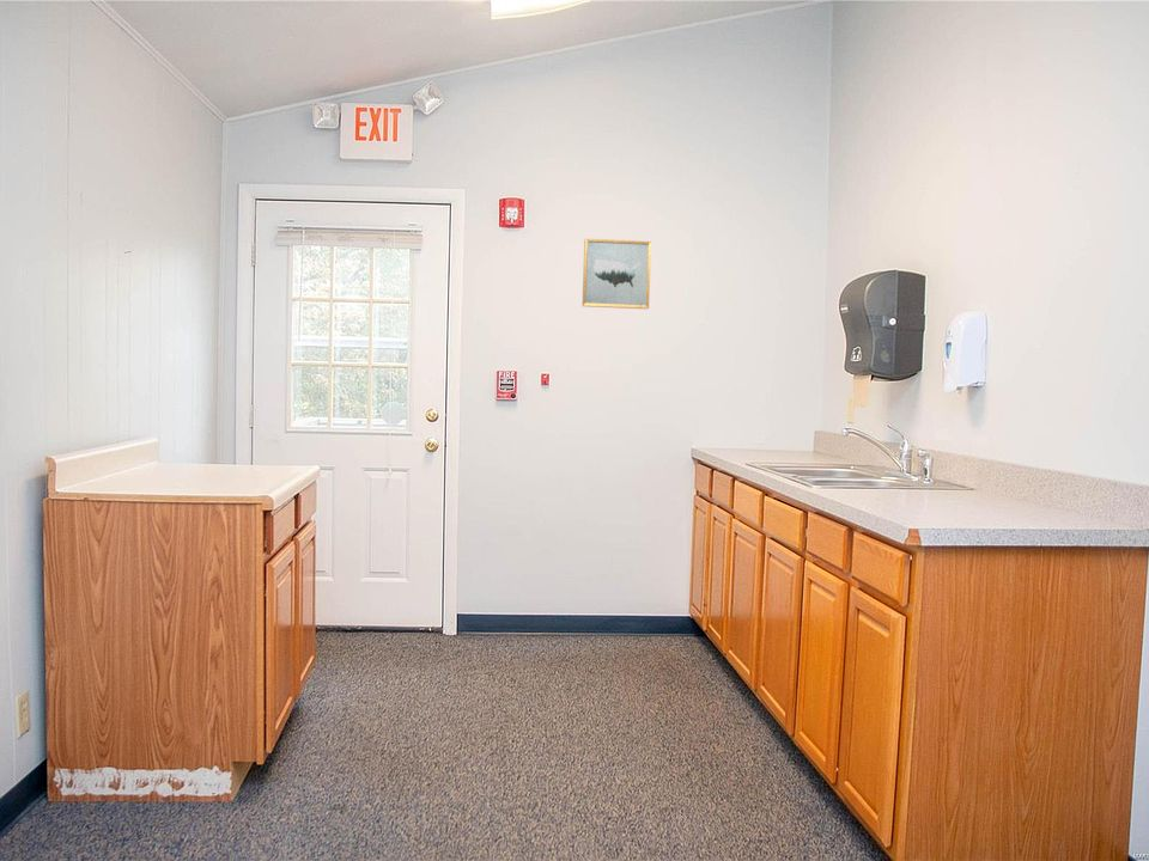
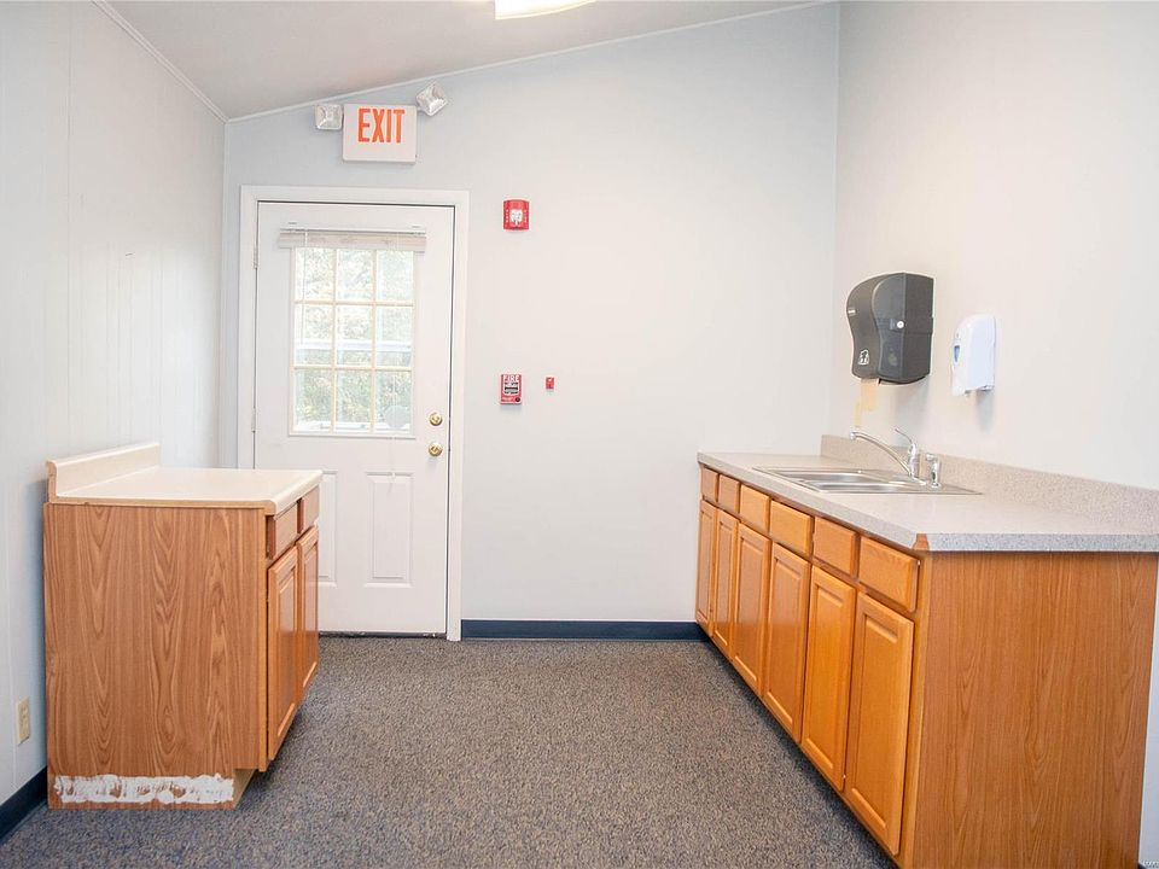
- wall art [582,238,652,310]
